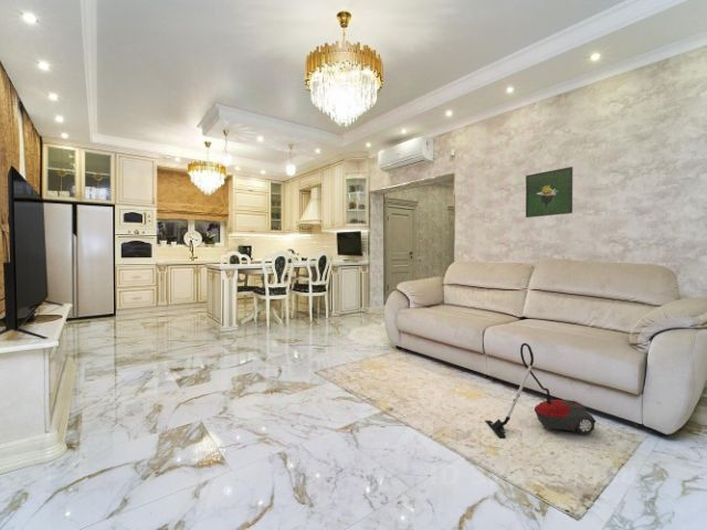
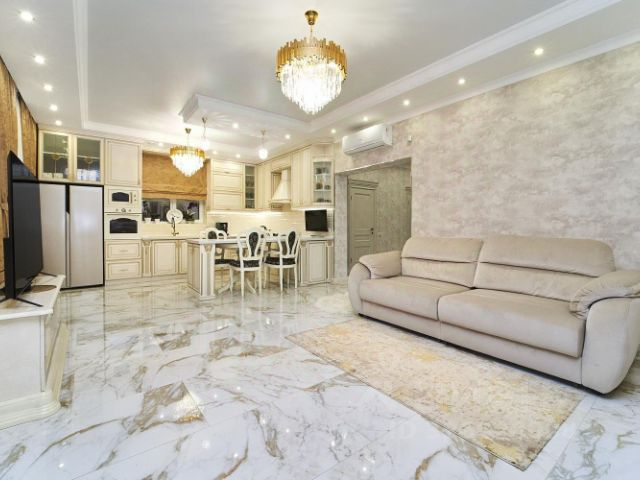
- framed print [525,166,573,219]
- vacuum cleaner [484,342,597,439]
